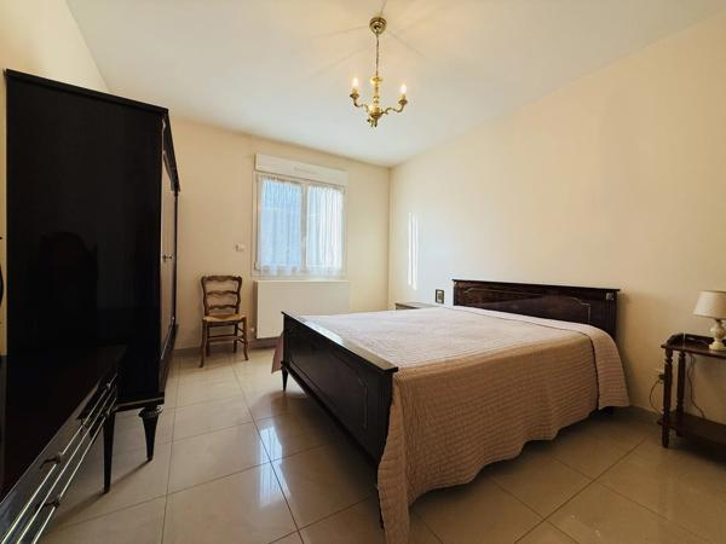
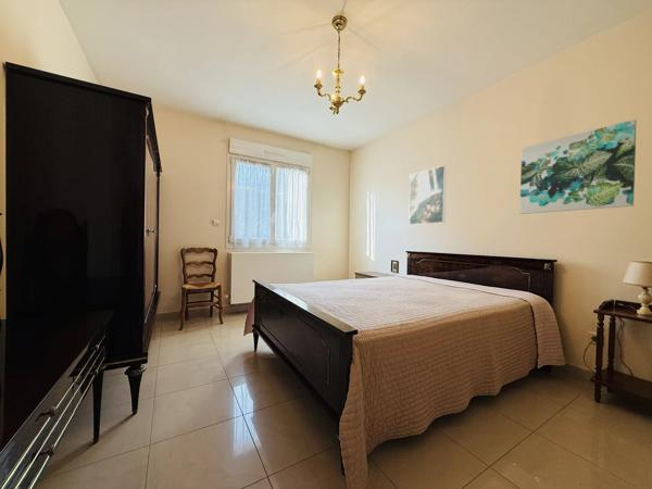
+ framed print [408,164,448,226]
+ wall art [518,118,638,215]
